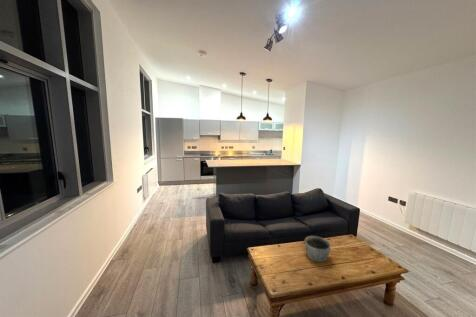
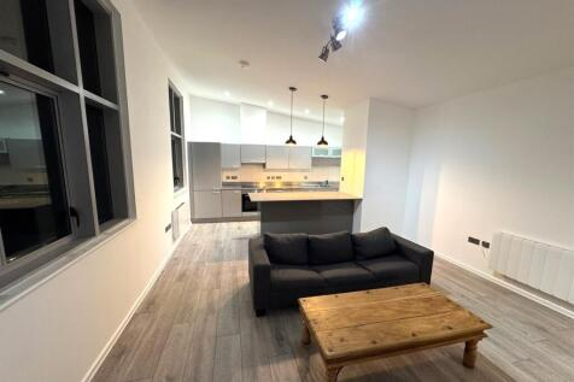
- bowl [304,235,332,263]
